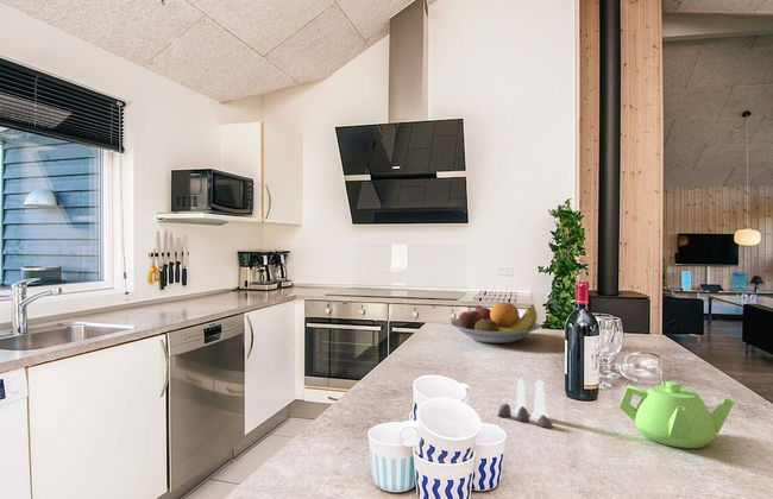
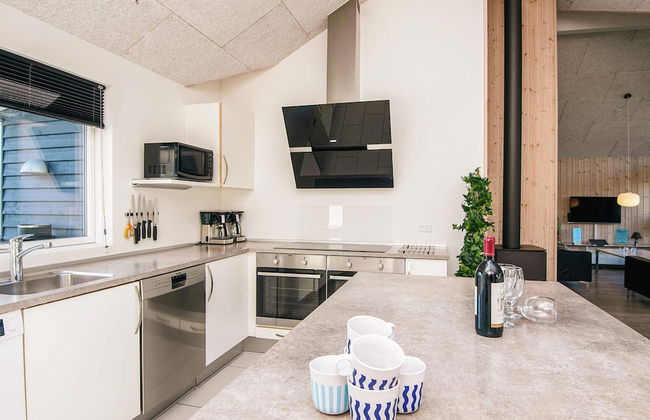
- teapot [618,380,735,449]
- salt and pepper shaker set [496,378,553,429]
- fruit bowl [448,301,541,345]
